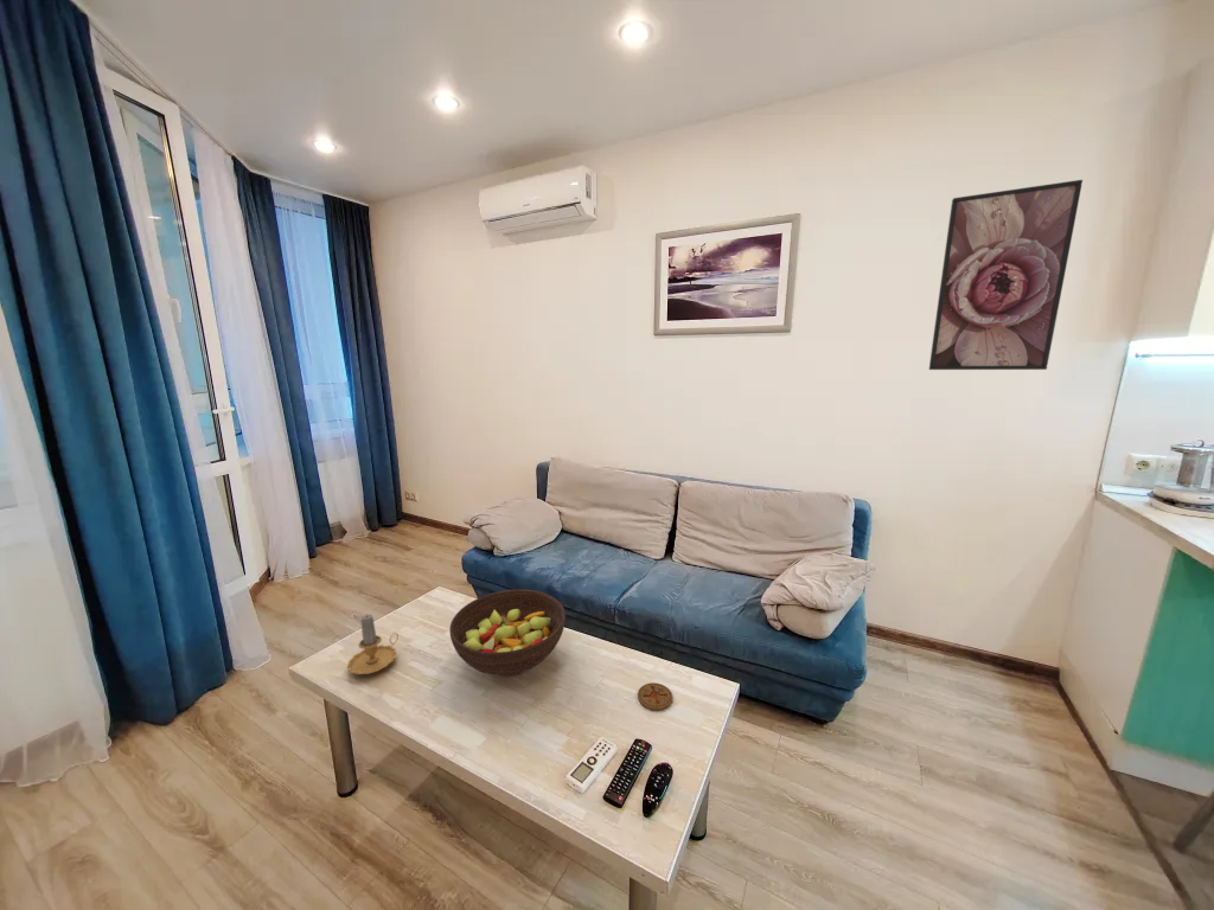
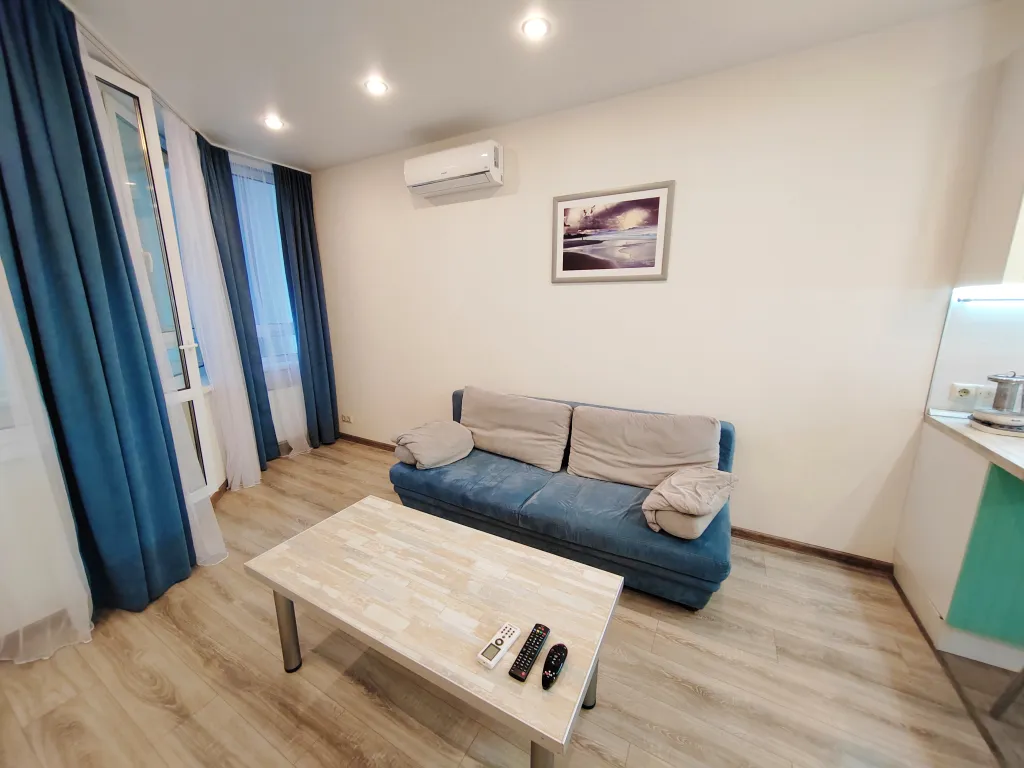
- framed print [928,179,1084,371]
- coaster [637,681,673,711]
- candle [346,613,400,675]
- fruit bowl [448,589,567,678]
